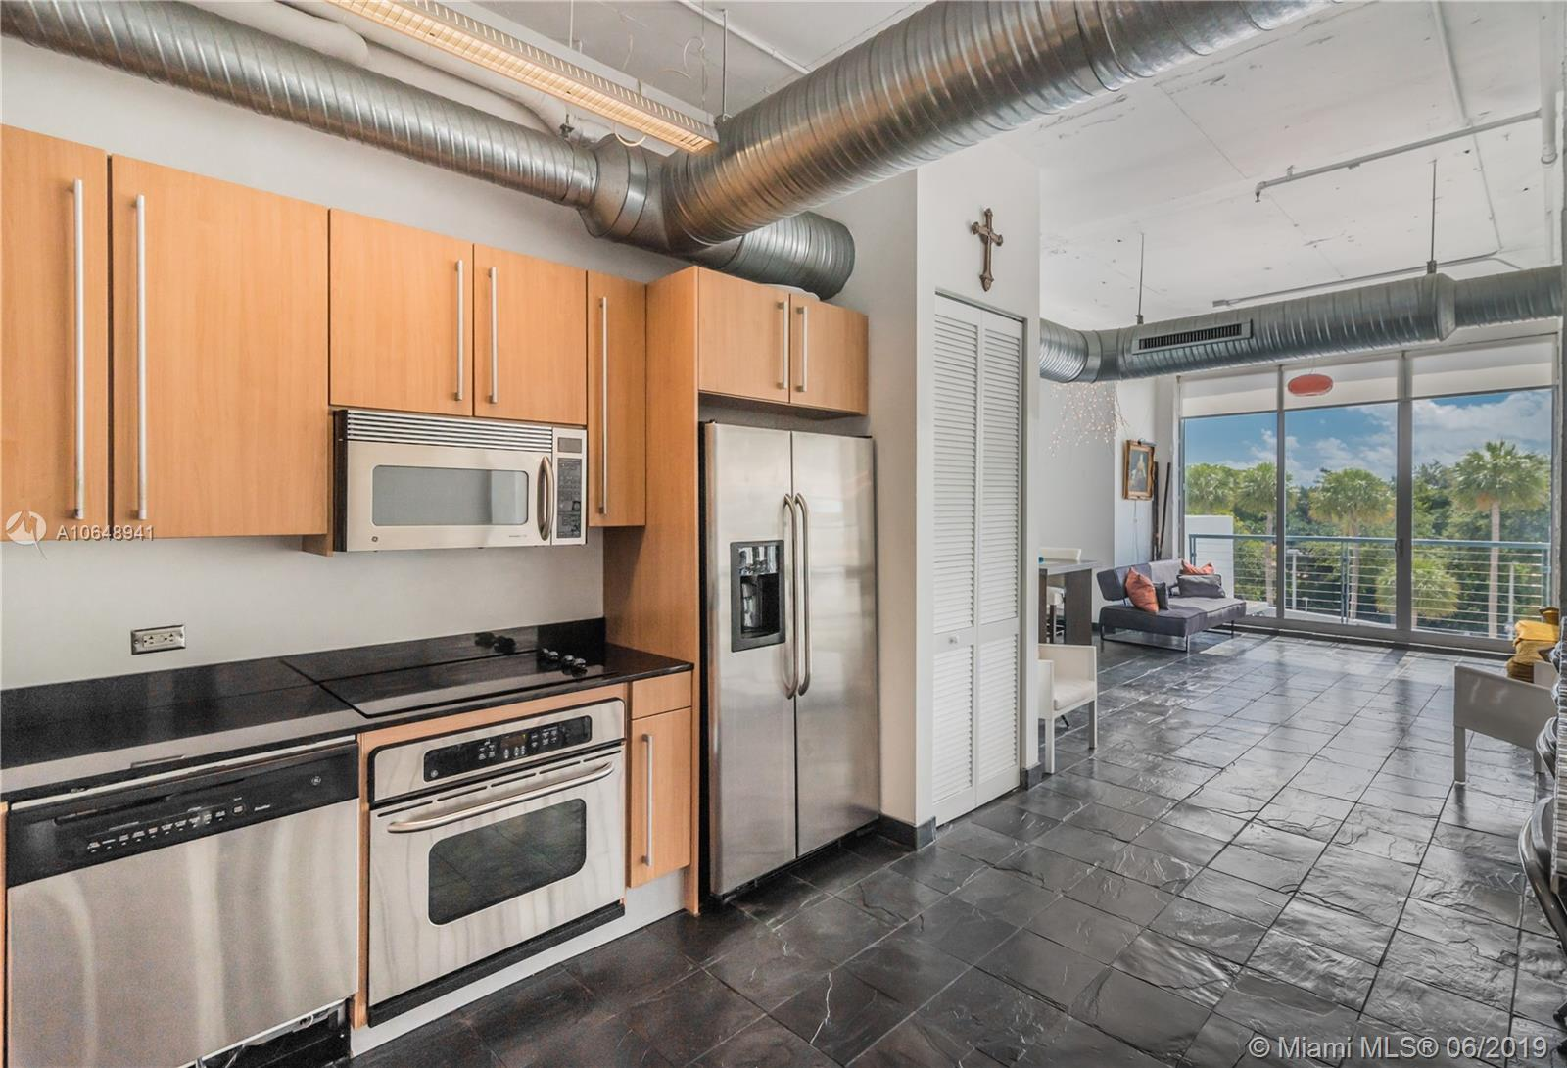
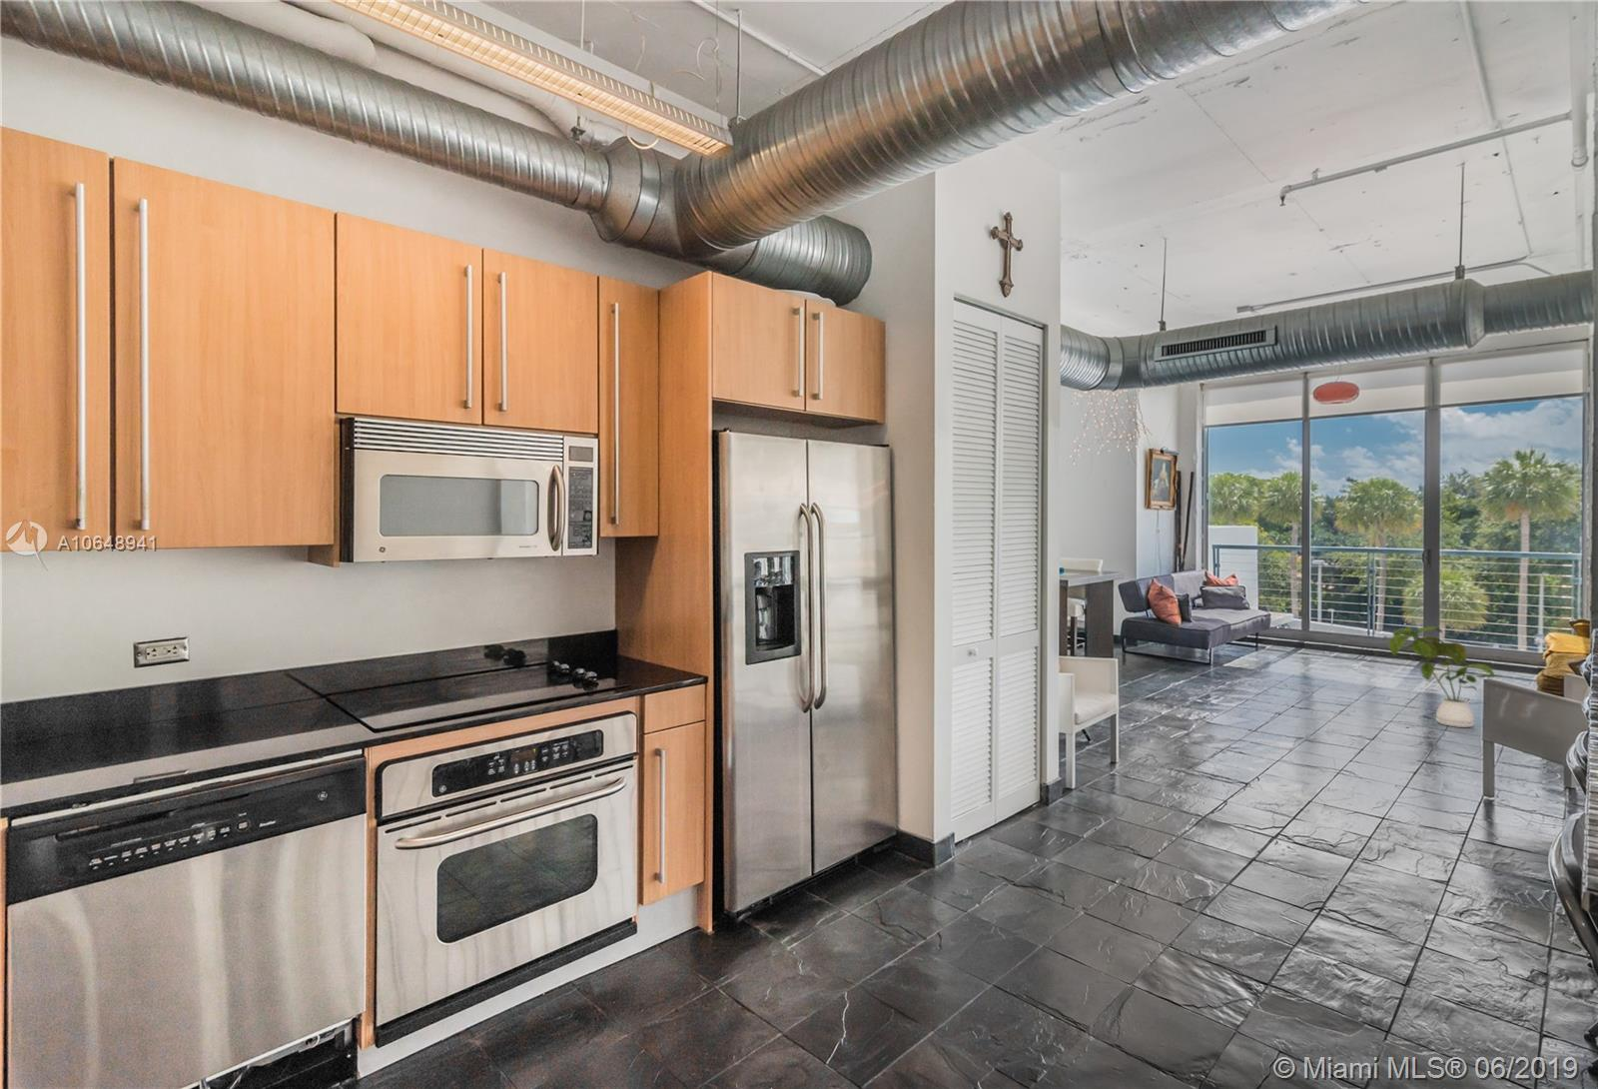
+ house plant [1388,625,1504,728]
